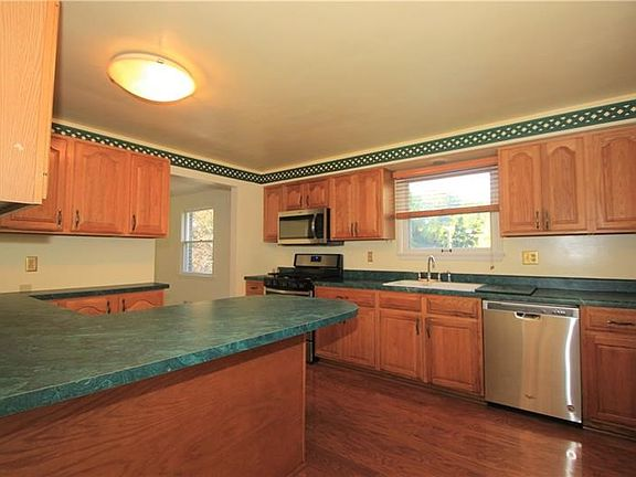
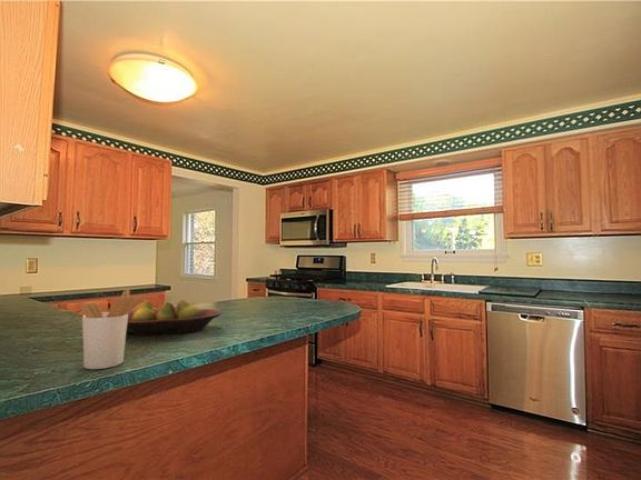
+ fruit bowl [126,299,223,337]
+ utensil holder [79,288,147,370]
